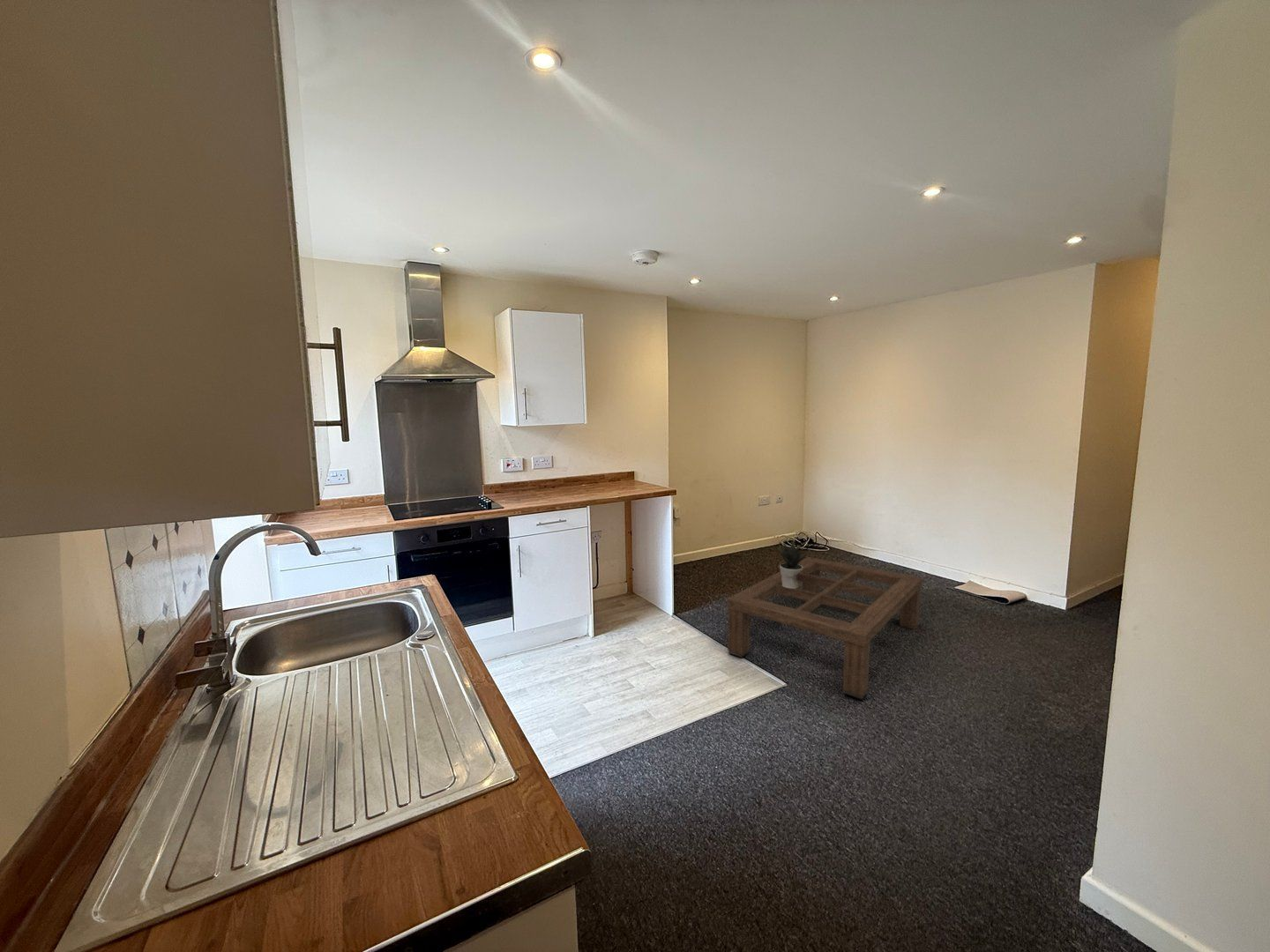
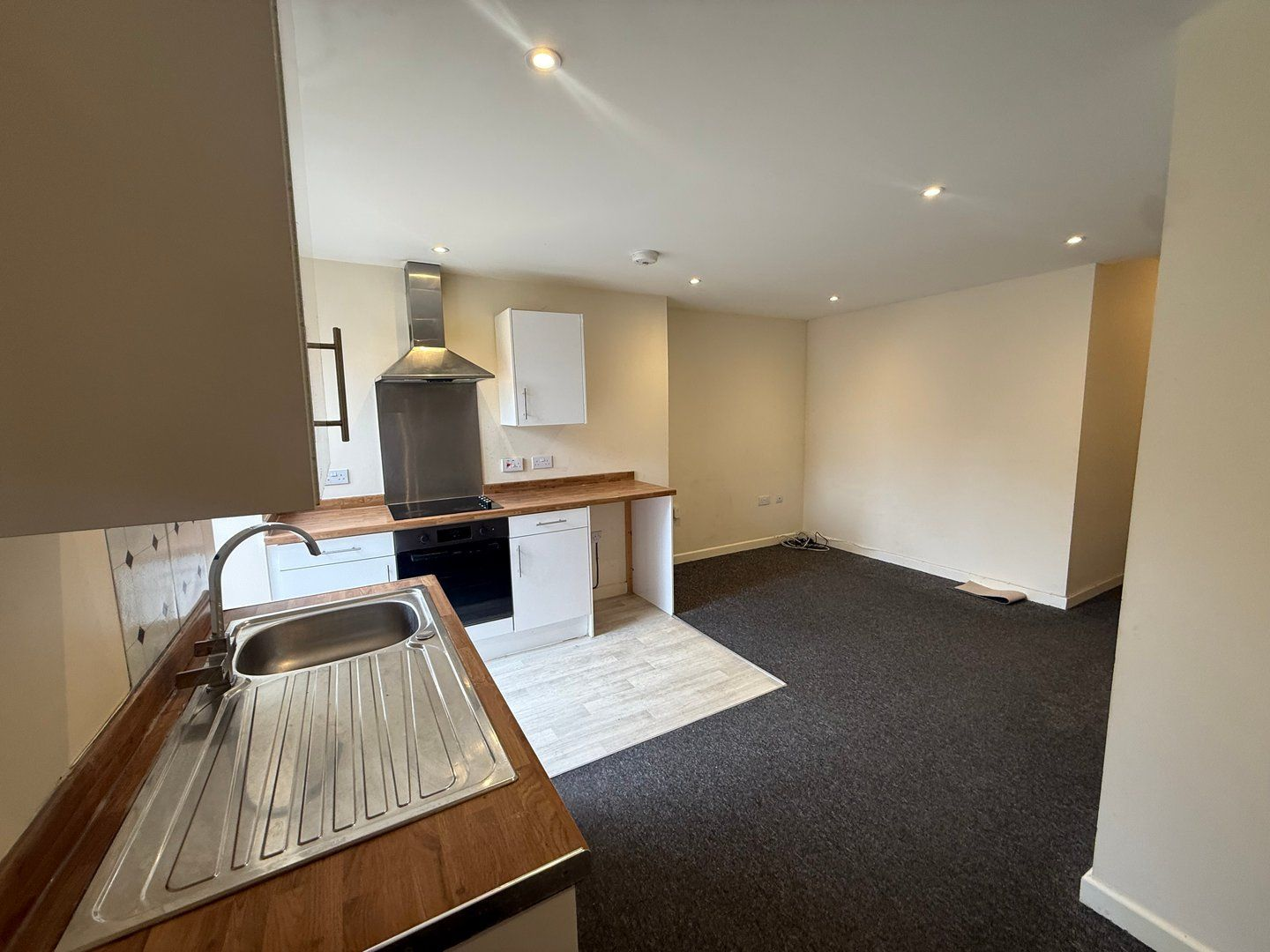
- potted plant [777,539,811,589]
- coffee table [726,556,923,700]
